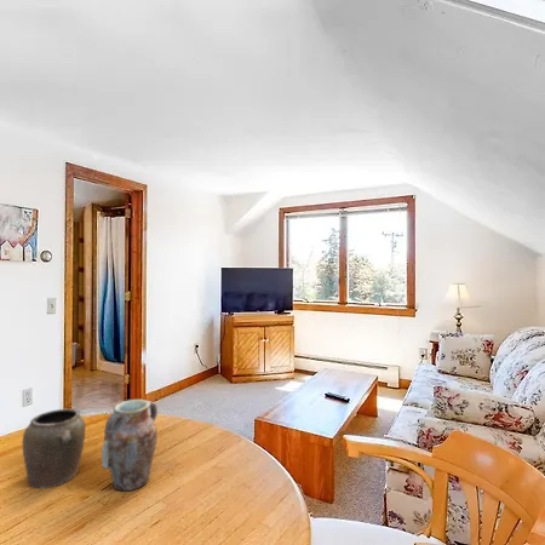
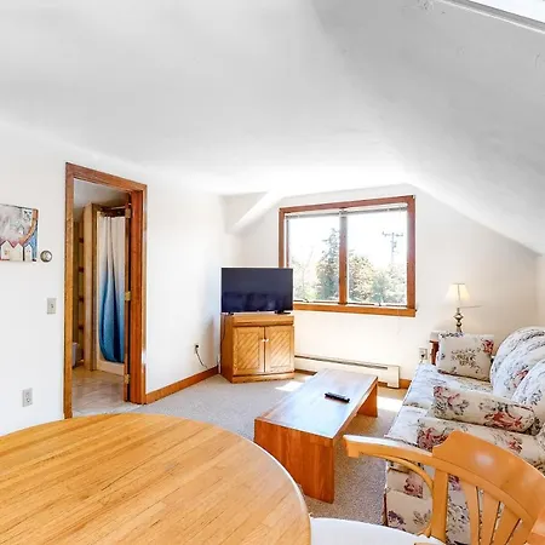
- jar set [21,398,159,492]
